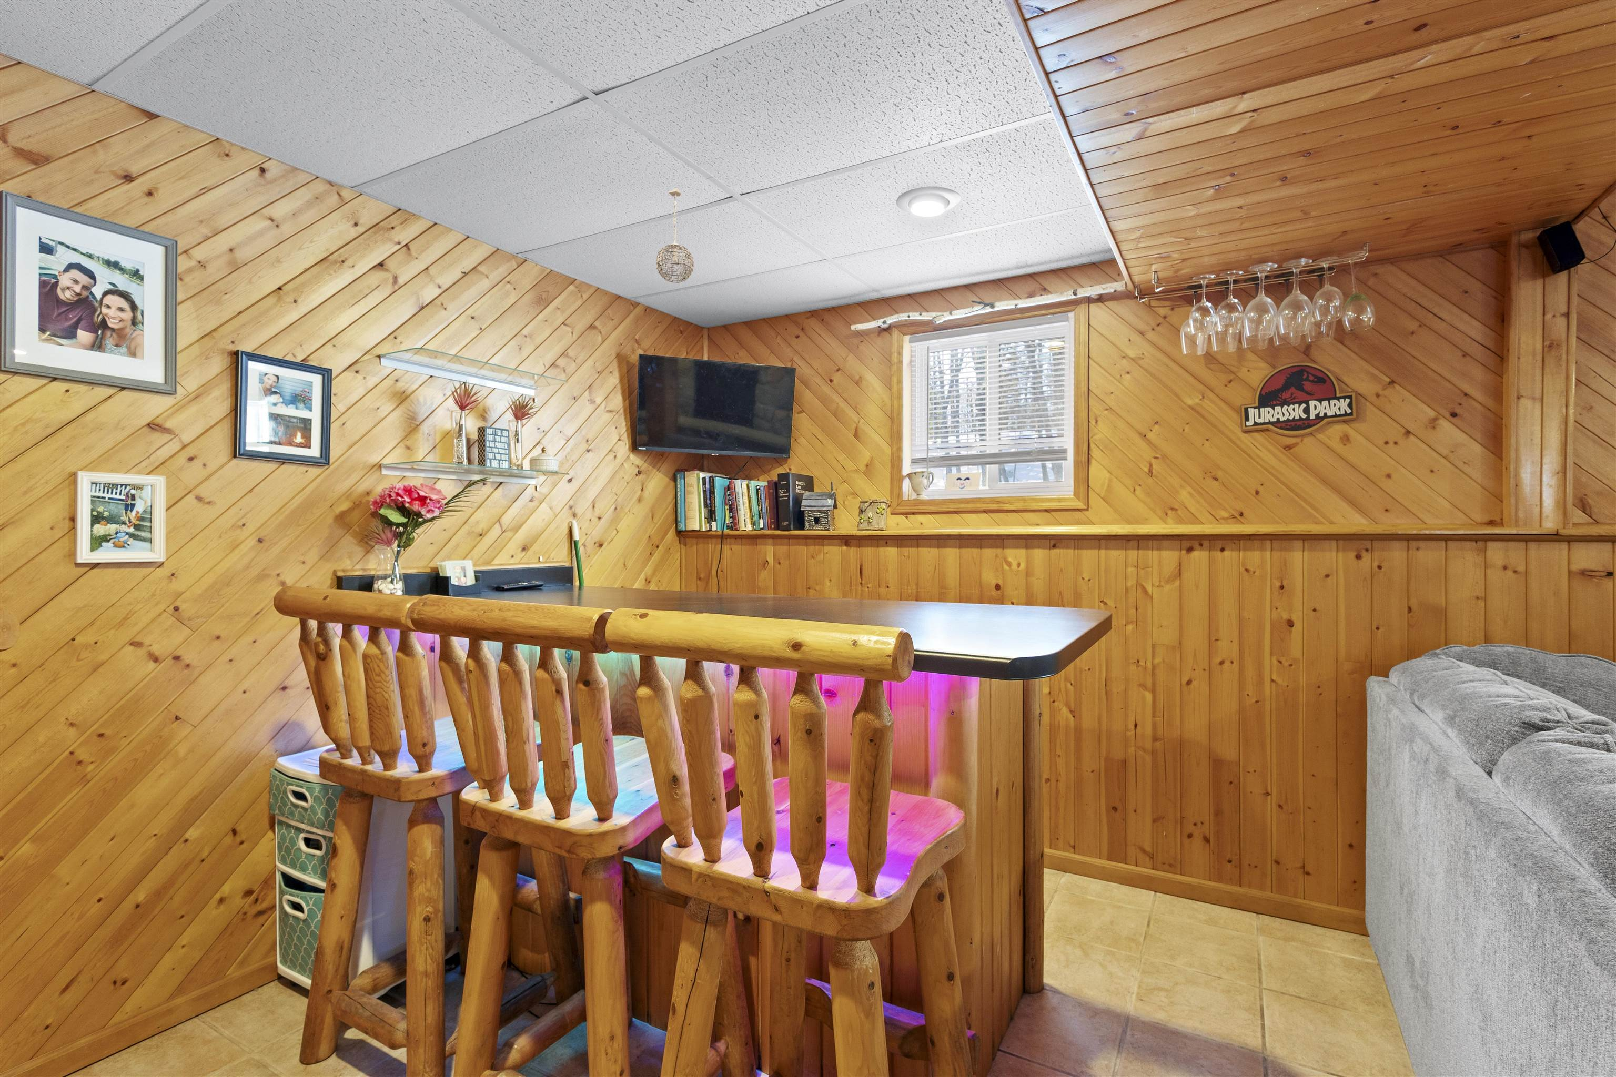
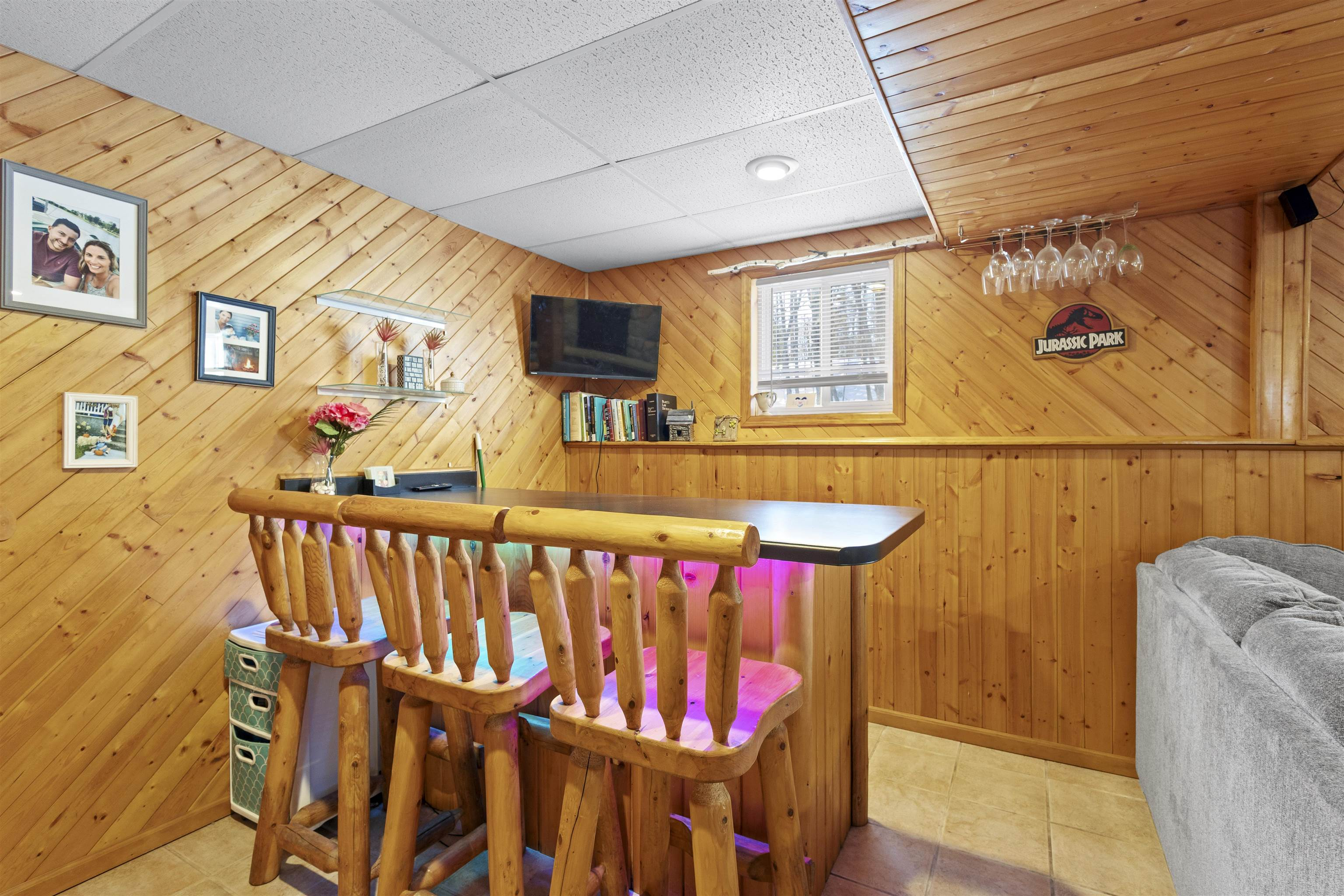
- pendant light [656,188,694,284]
